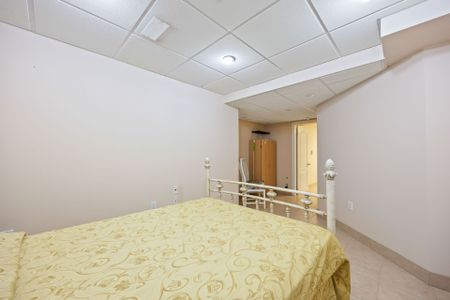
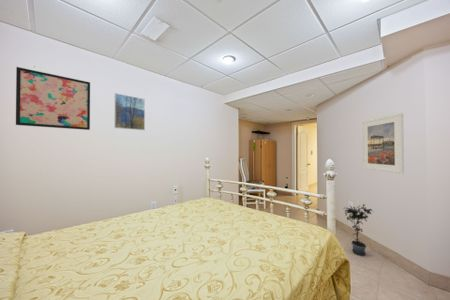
+ potted plant [343,203,375,256]
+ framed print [113,92,146,131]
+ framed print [361,112,405,174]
+ wall art [15,66,91,131]
